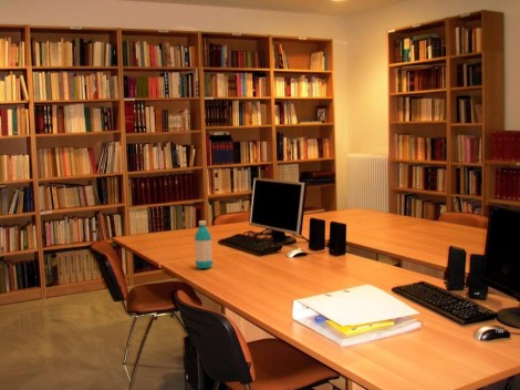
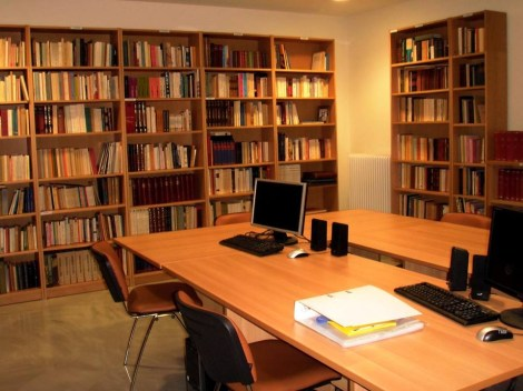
- water bottle [194,219,214,270]
